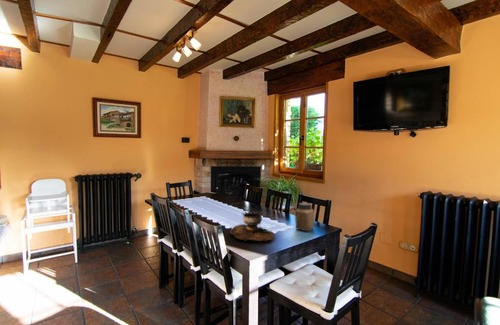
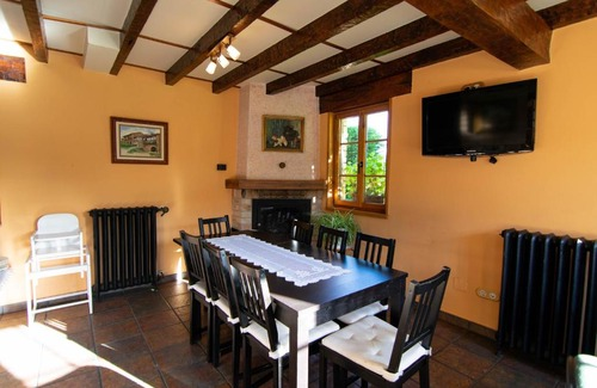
- jar [294,202,315,232]
- brazier [229,210,274,242]
